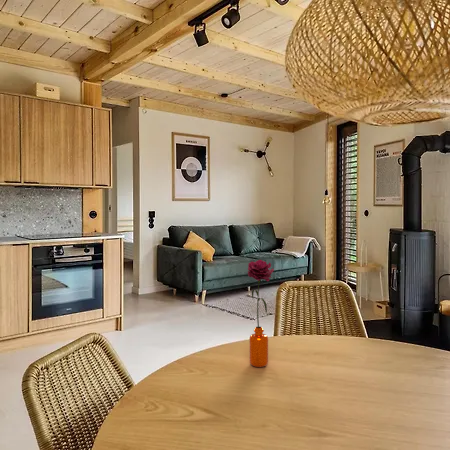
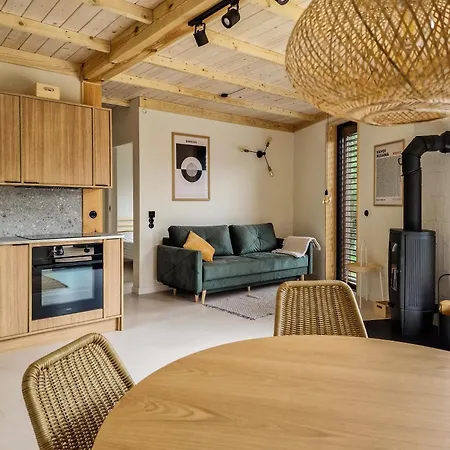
- flower [247,259,275,368]
